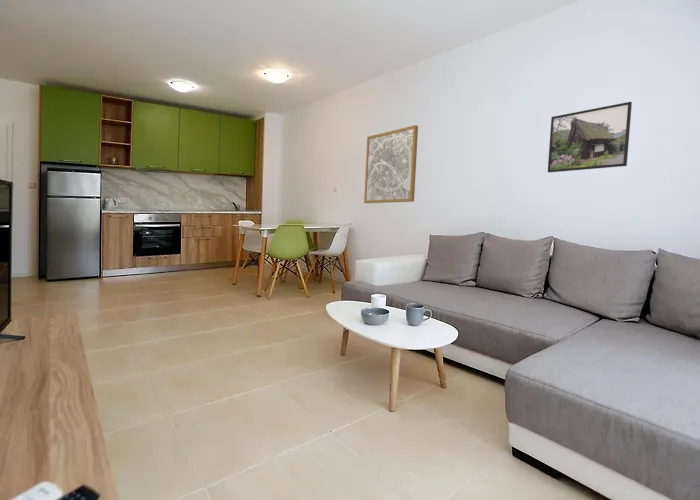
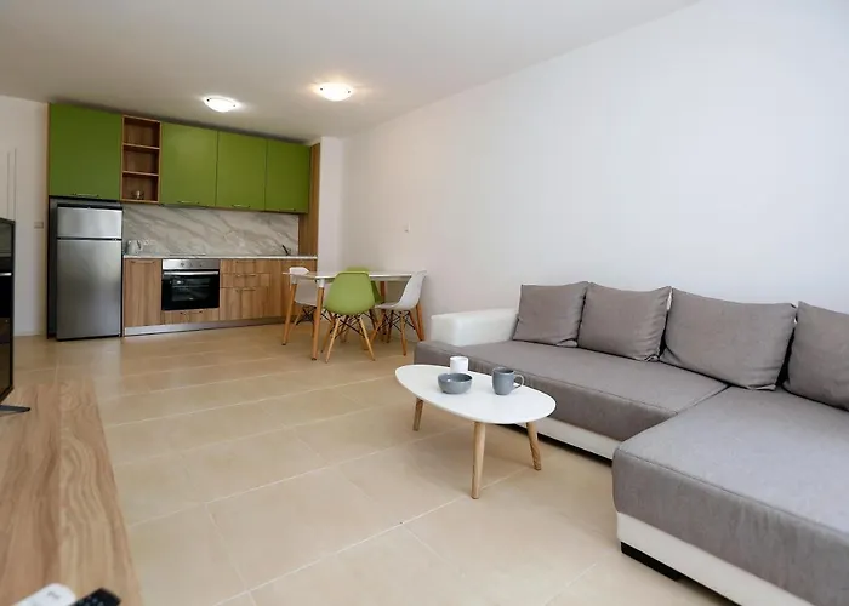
- wall art [363,124,419,204]
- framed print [547,101,633,174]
